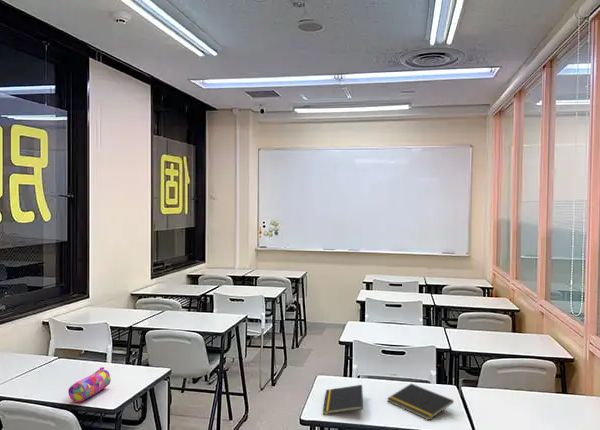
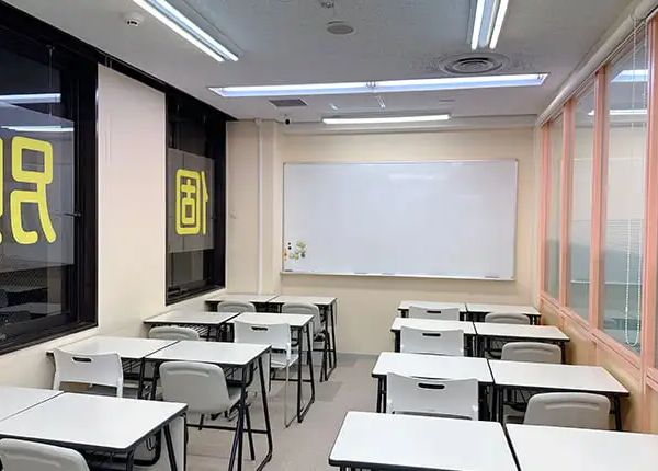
- pencil case [67,366,112,403]
- notepad [322,384,364,415]
- notepad [386,383,455,421]
